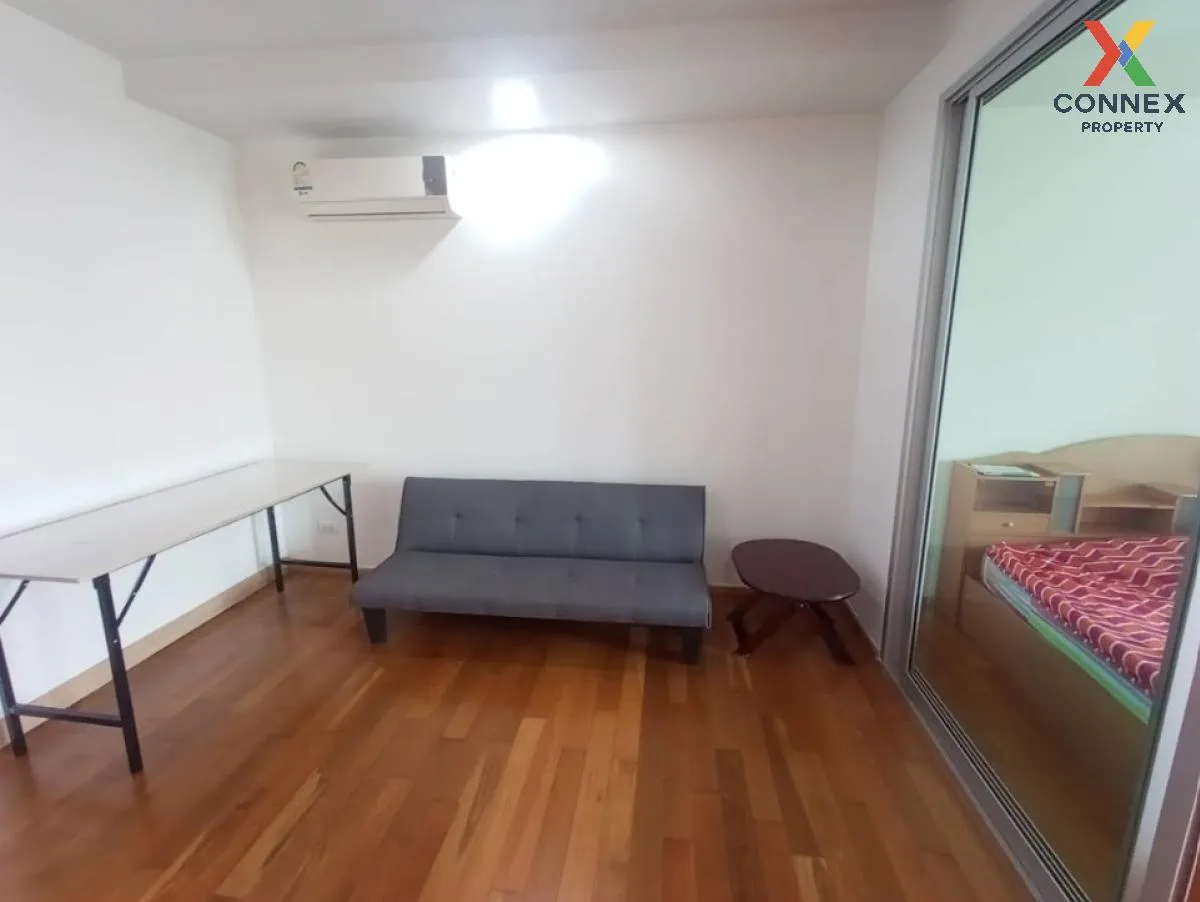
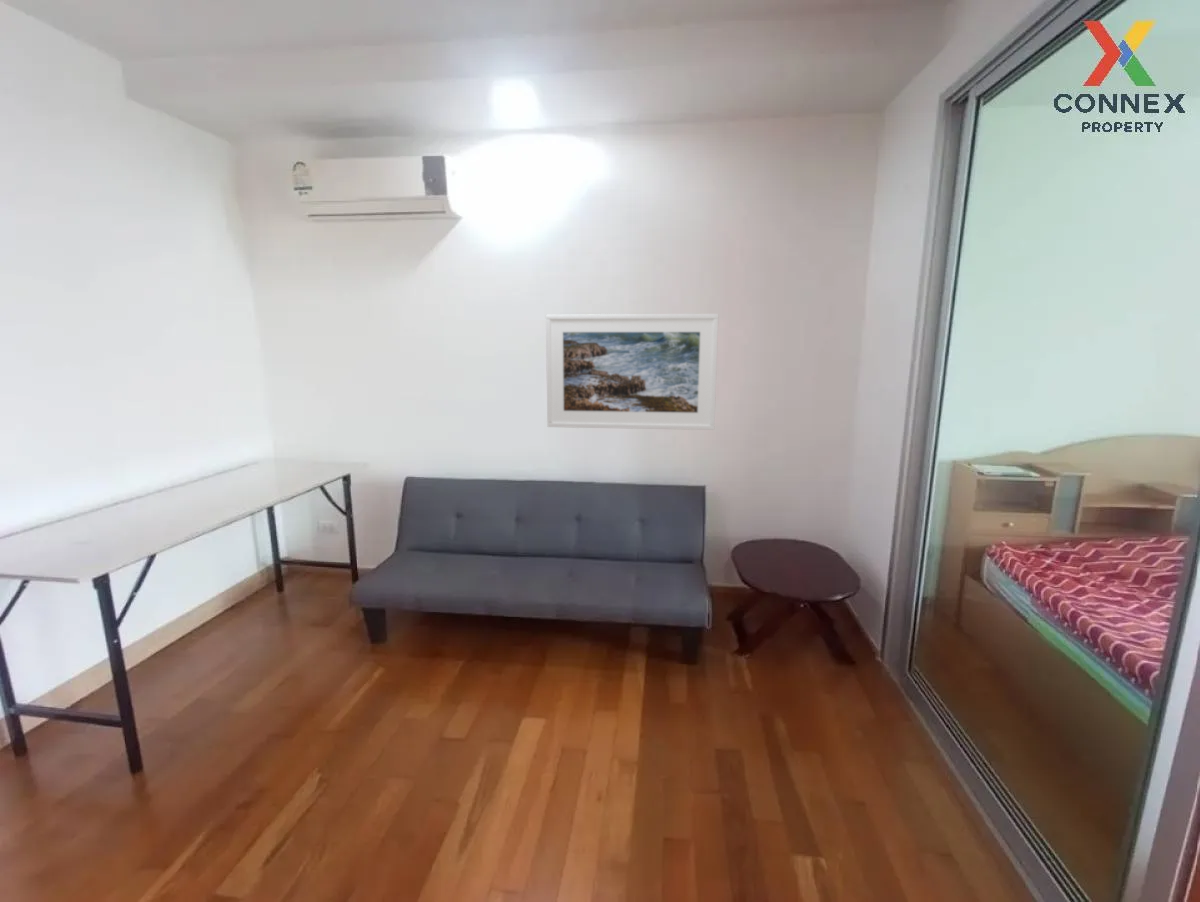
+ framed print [545,313,719,431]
